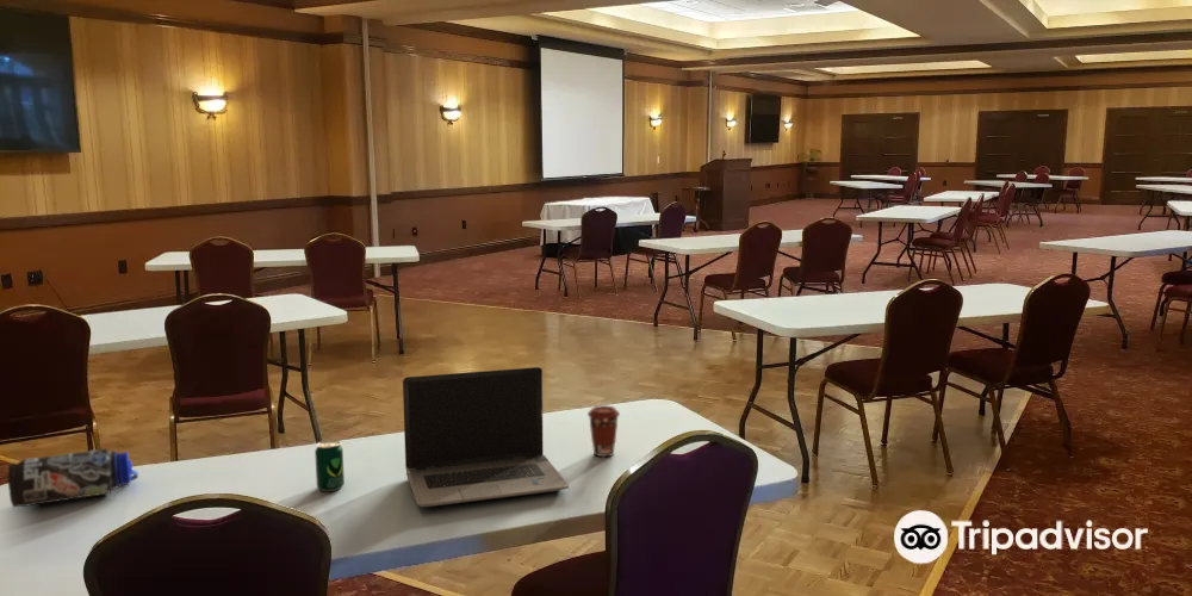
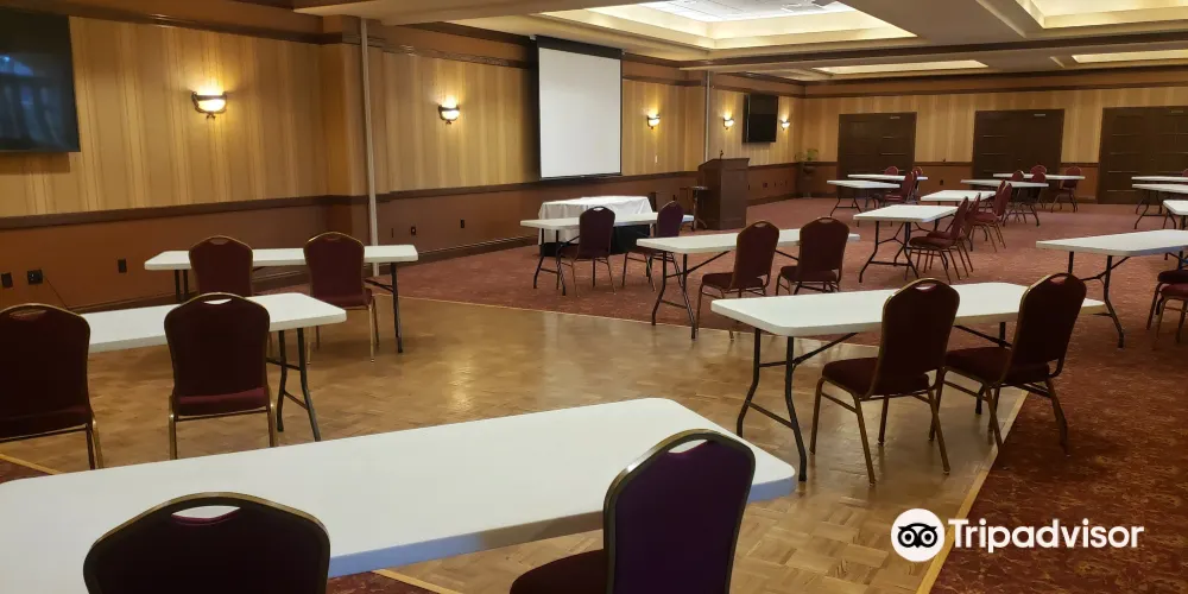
- coffee cup [586,404,621,458]
- laptop computer [402,366,570,508]
- water bottle [7,448,139,509]
- beverage can [313,439,346,492]
